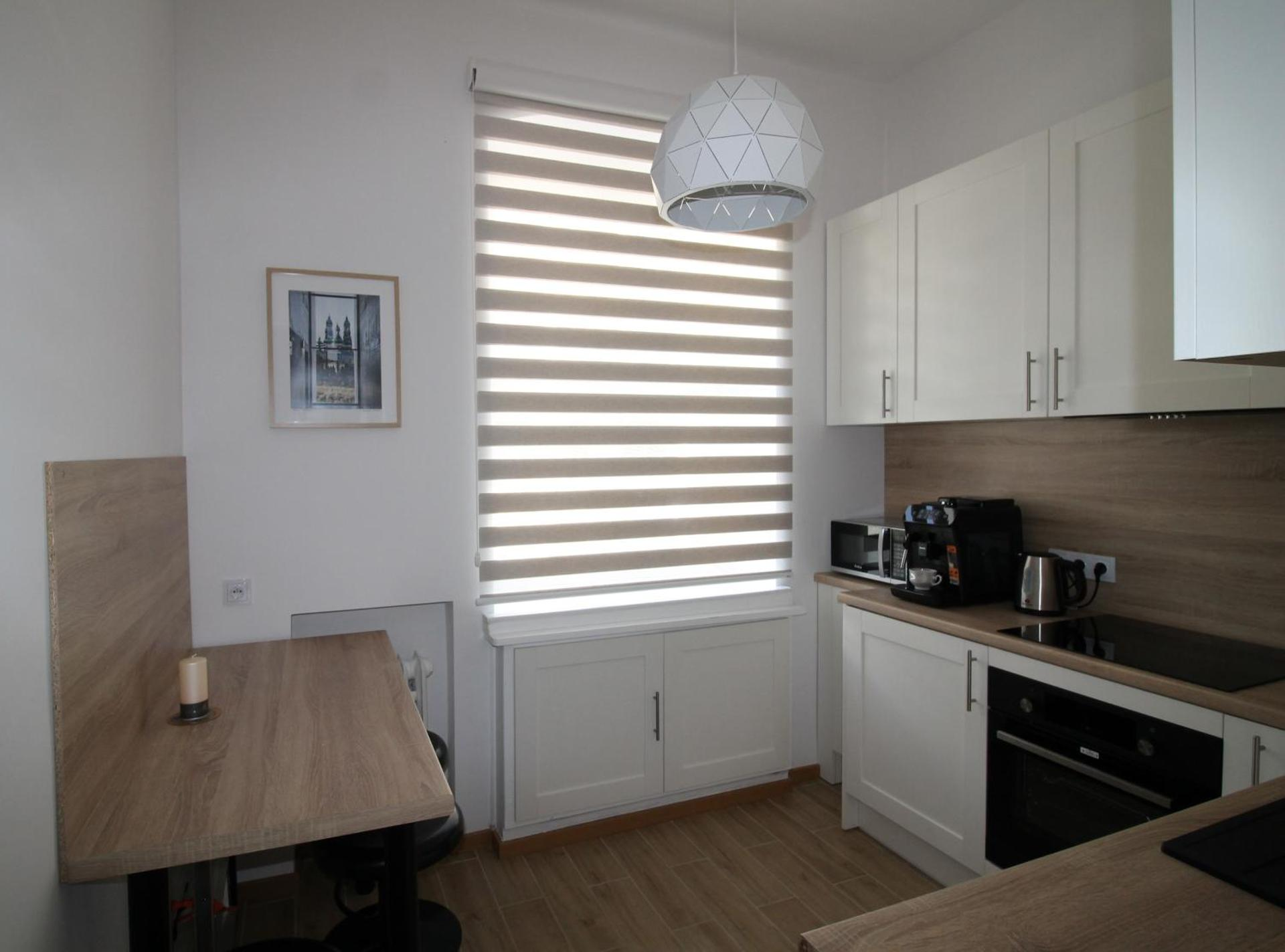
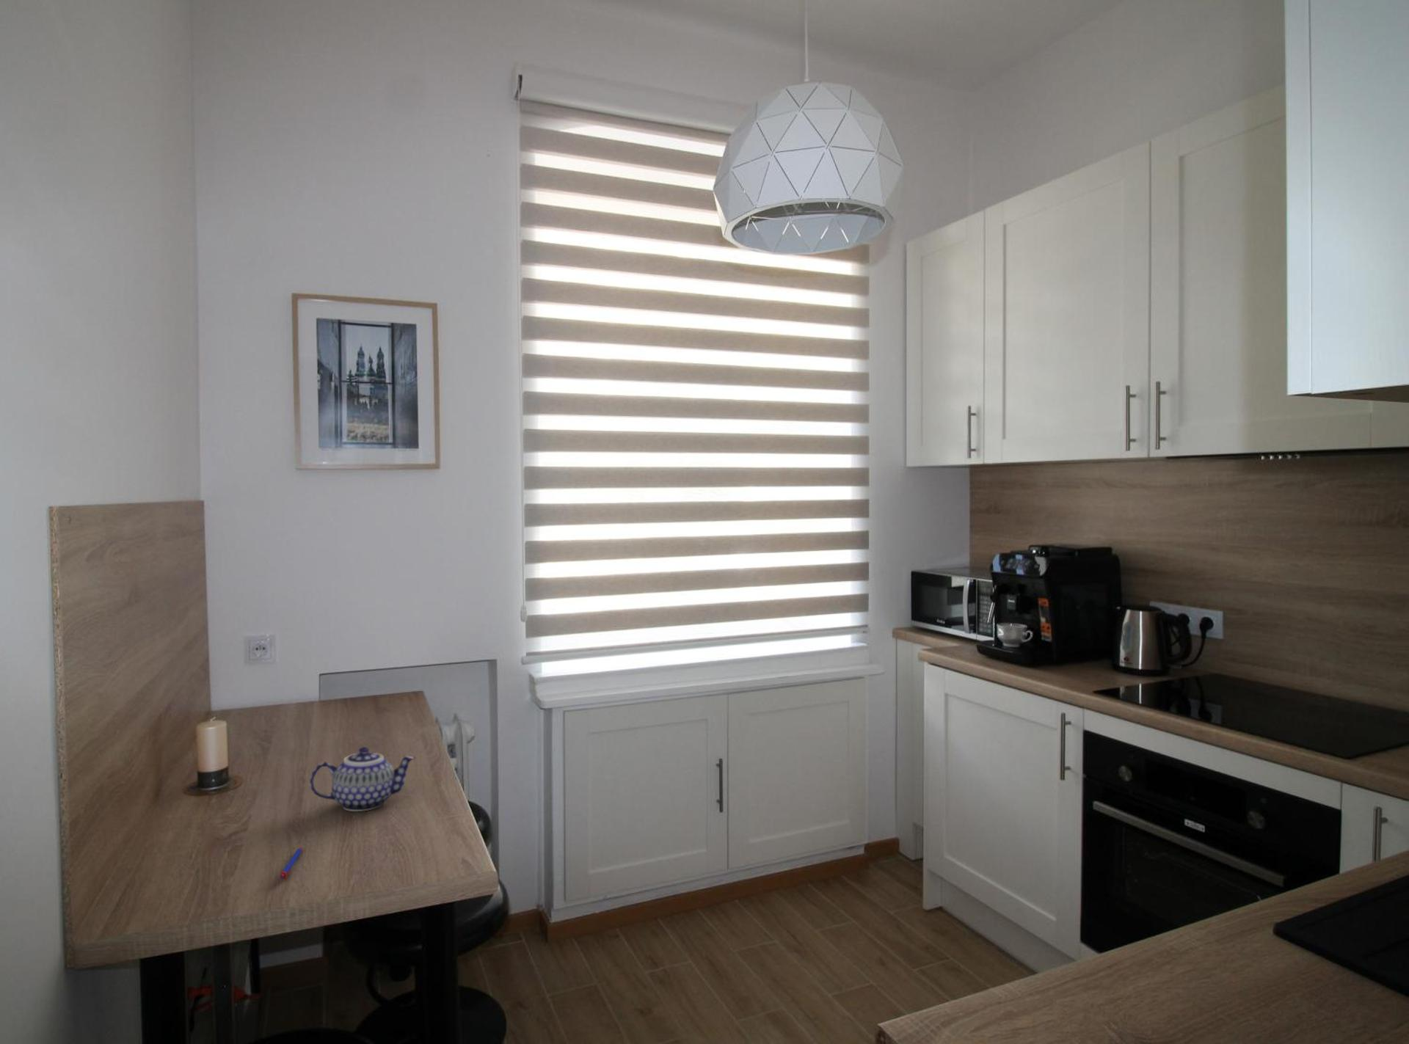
+ pen [280,846,303,880]
+ teapot [309,746,416,813]
